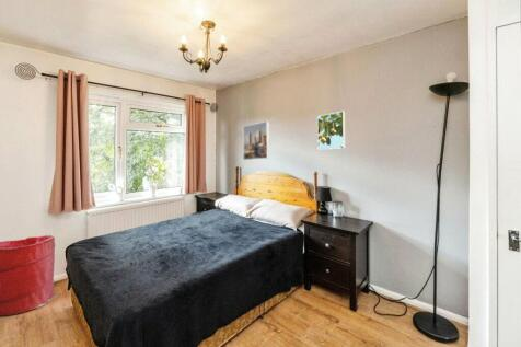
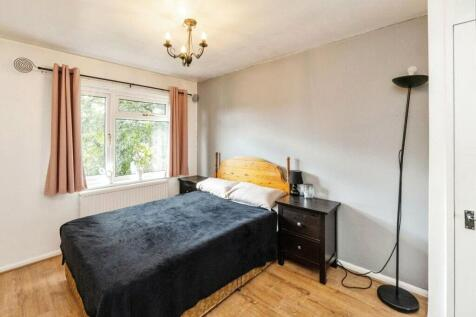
- laundry hamper [0,234,56,317]
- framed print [242,120,270,161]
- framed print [316,111,346,151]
